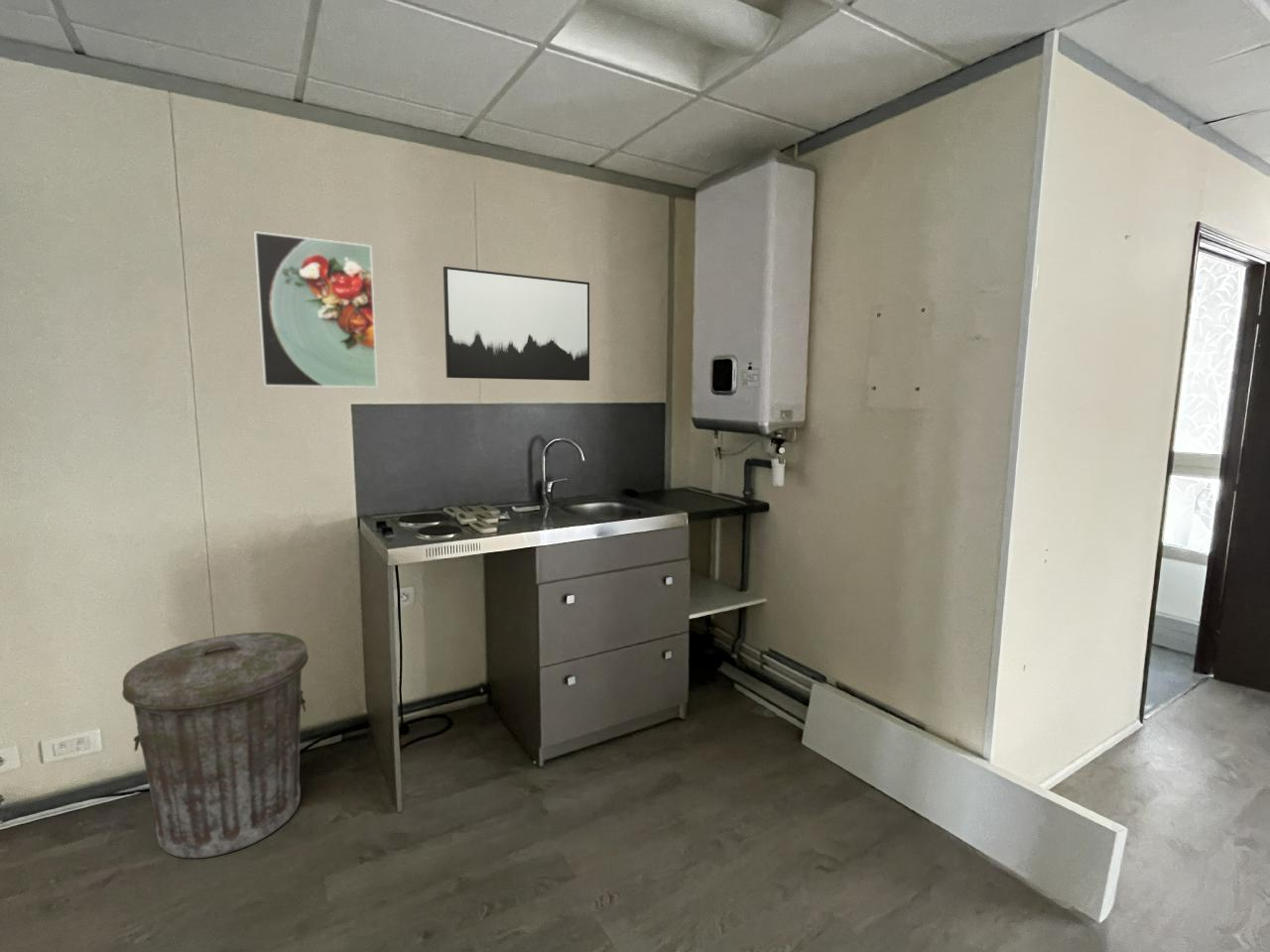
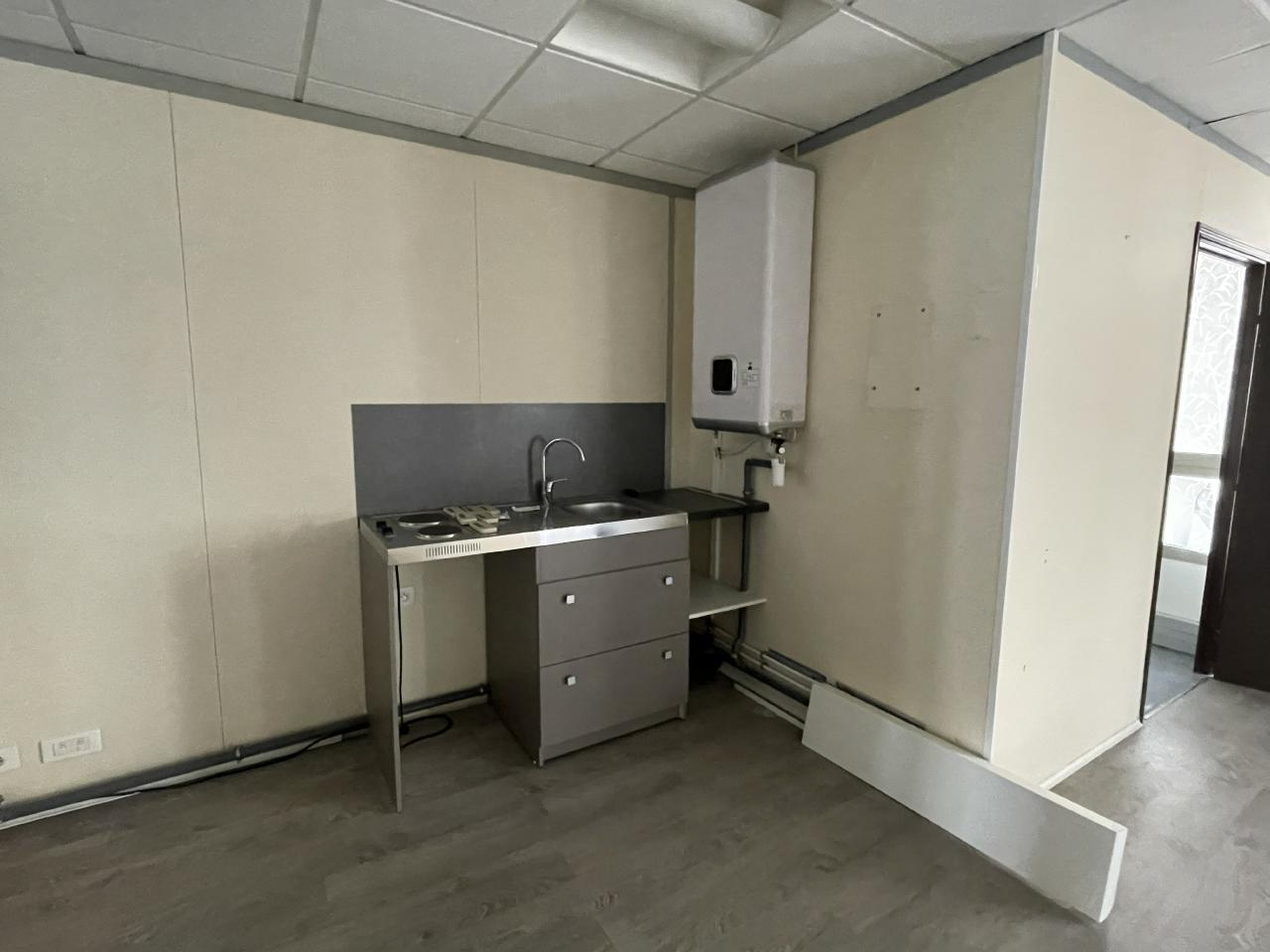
- trash can [121,632,310,859]
- wall art [443,266,590,382]
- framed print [253,230,378,389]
